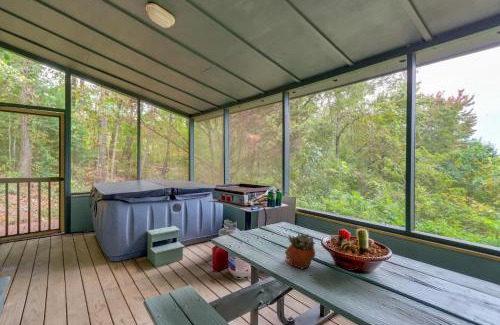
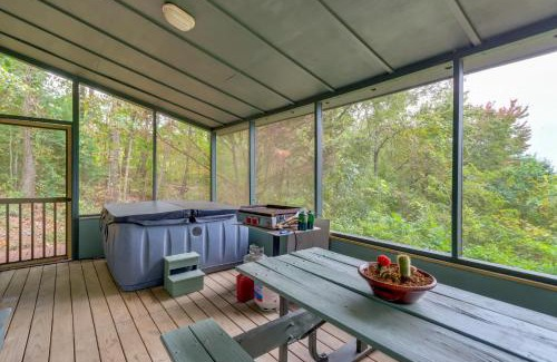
- succulent planter [284,231,316,270]
